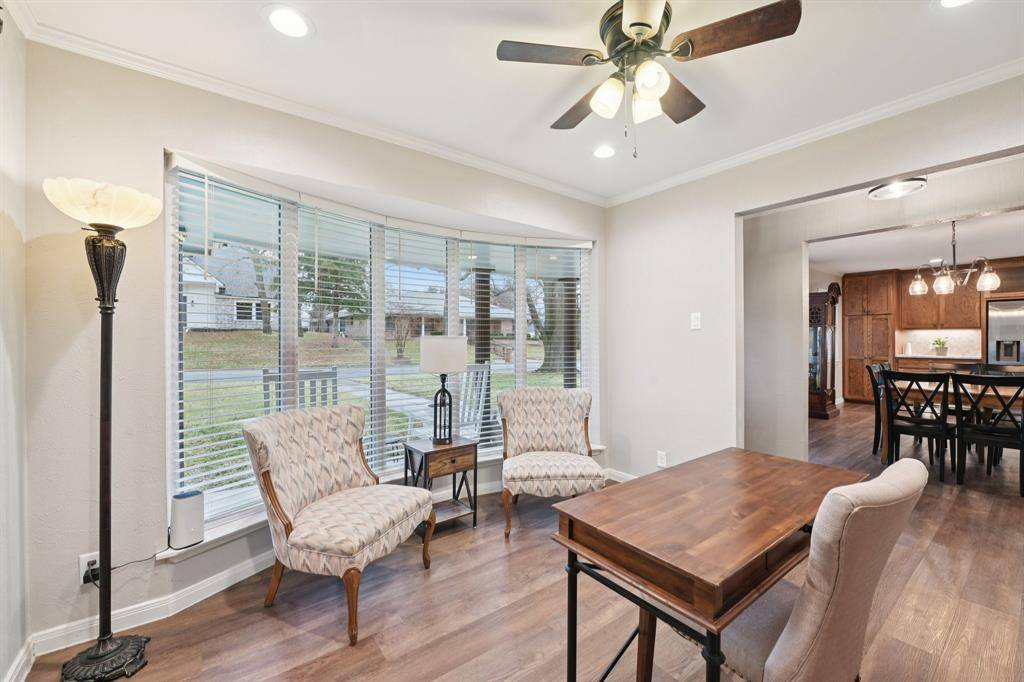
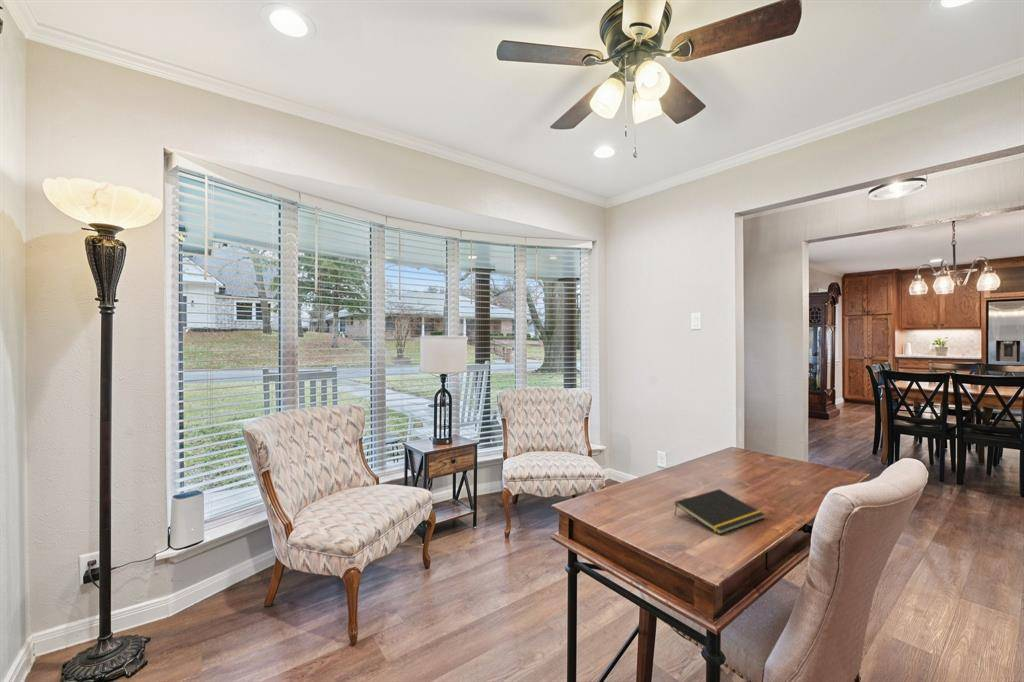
+ notepad [673,488,766,535]
